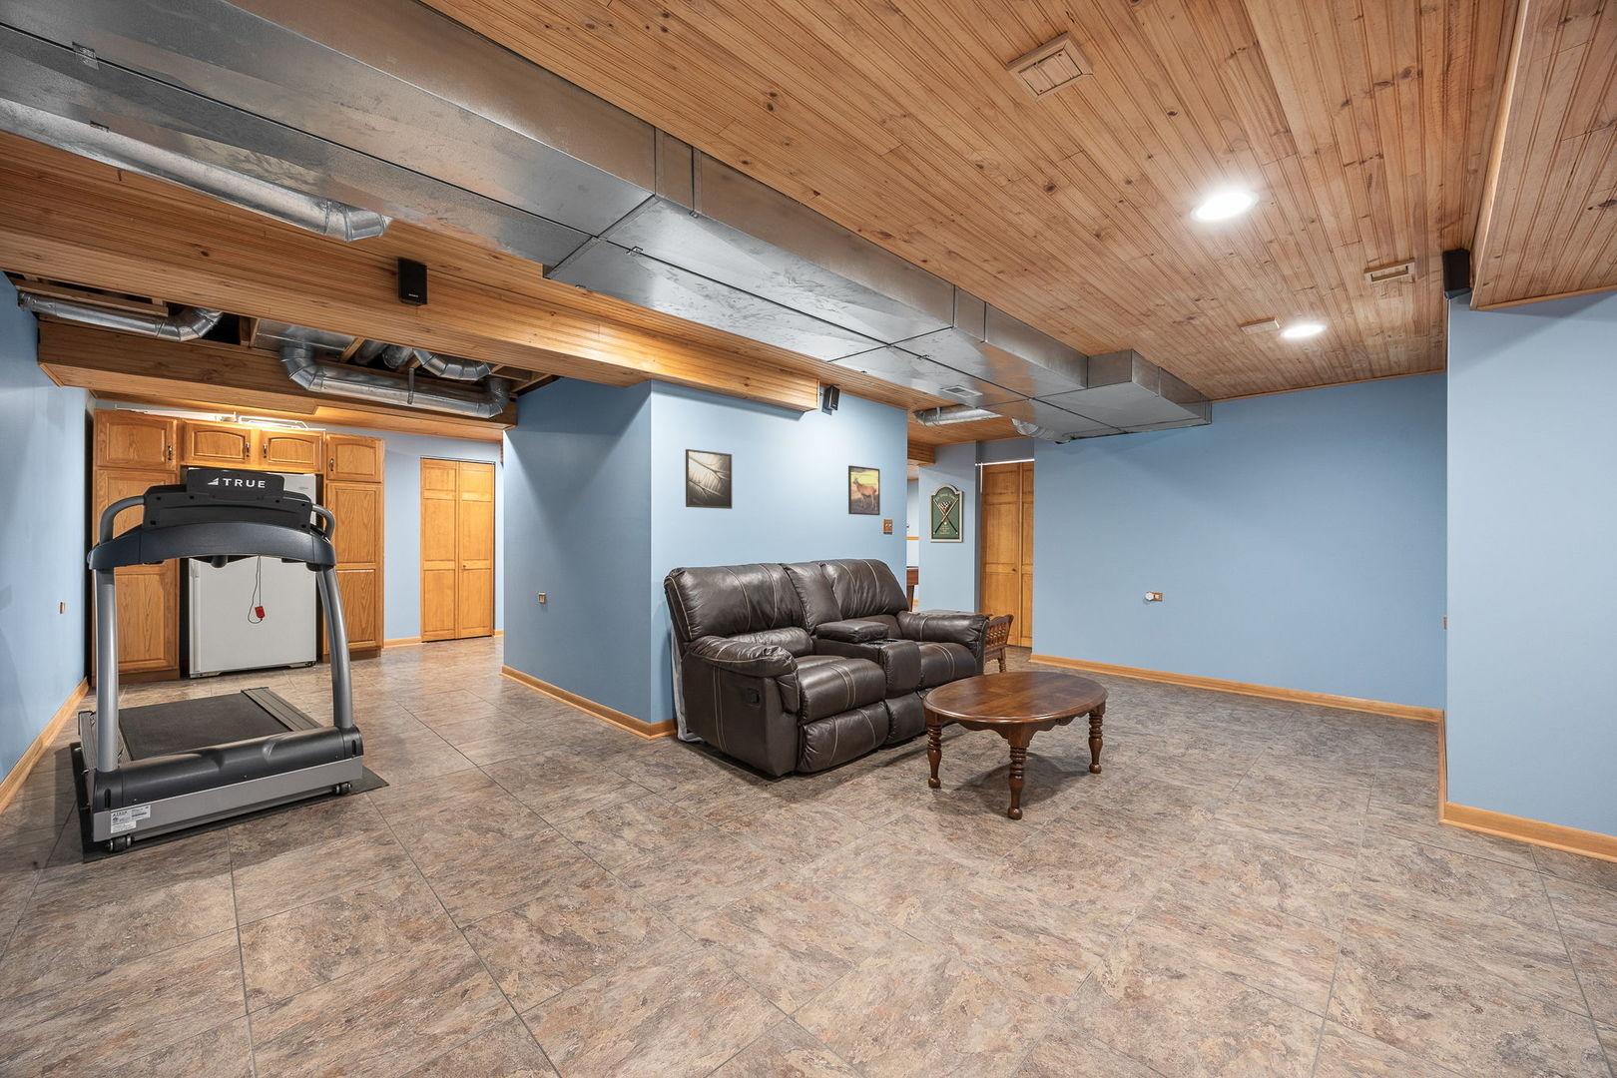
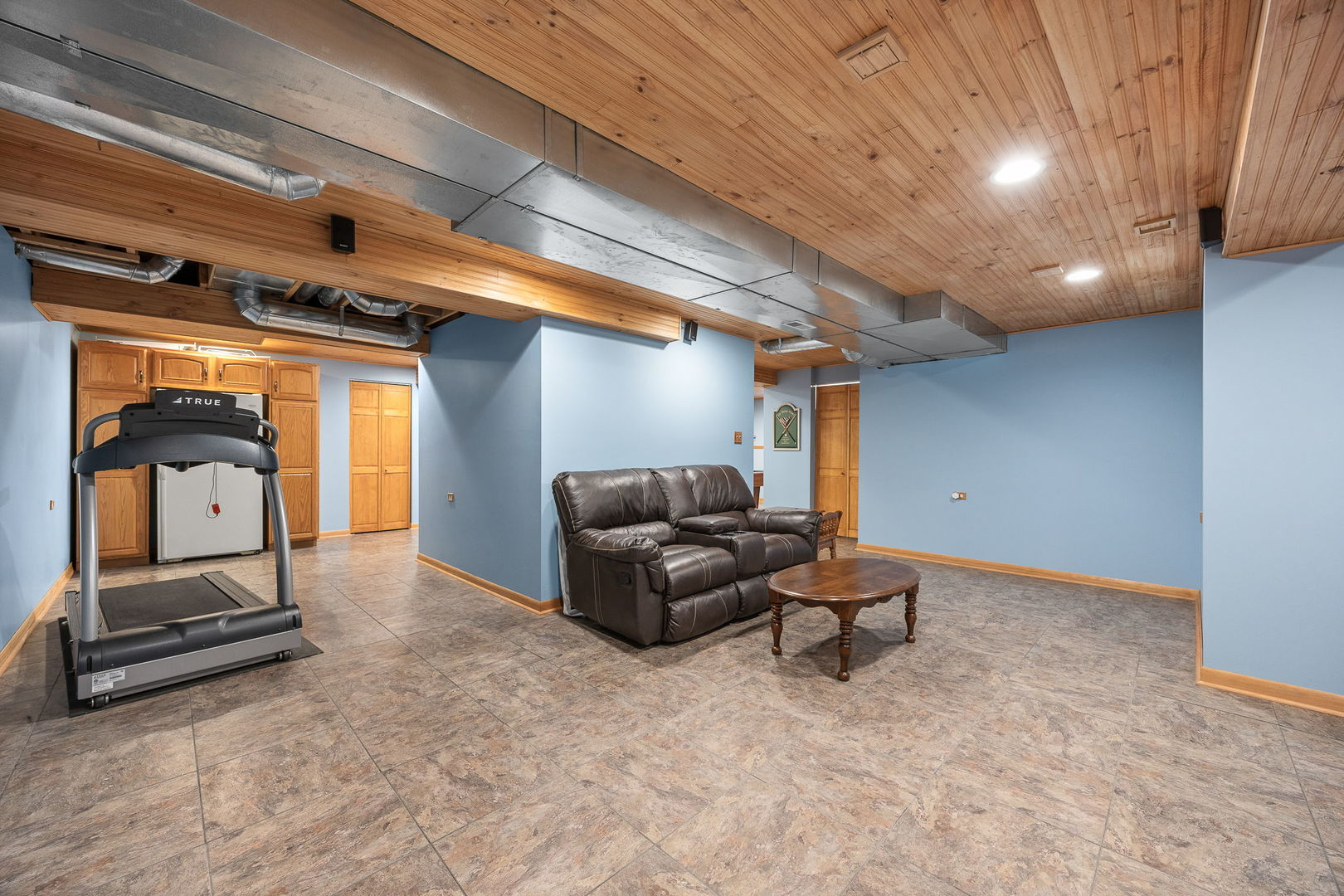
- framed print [685,449,733,510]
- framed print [847,464,882,516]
